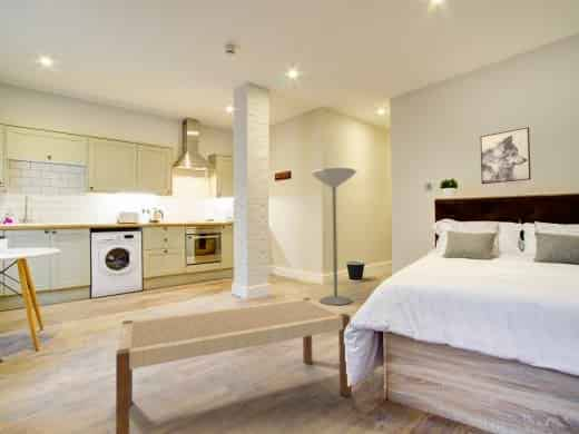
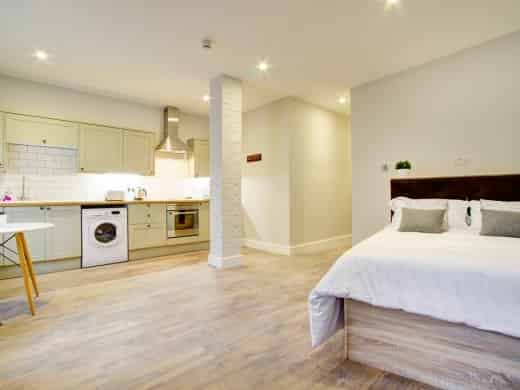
- wastebasket [345,260,366,283]
- bench [115,297,352,434]
- floor lamp [311,167,357,306]
- wall art [479,126,532,185]
